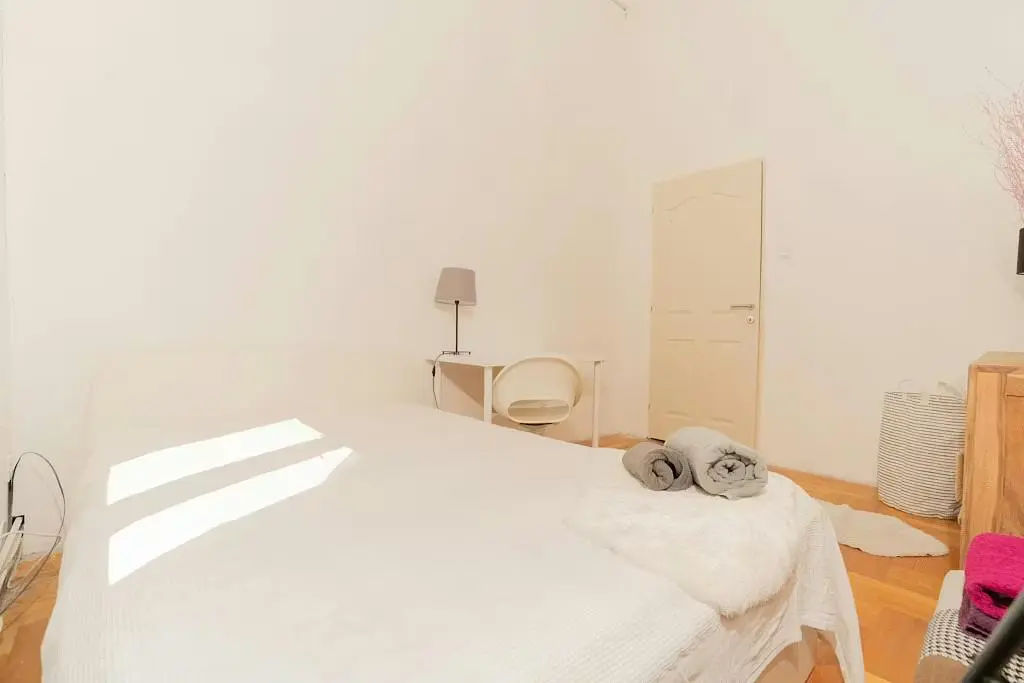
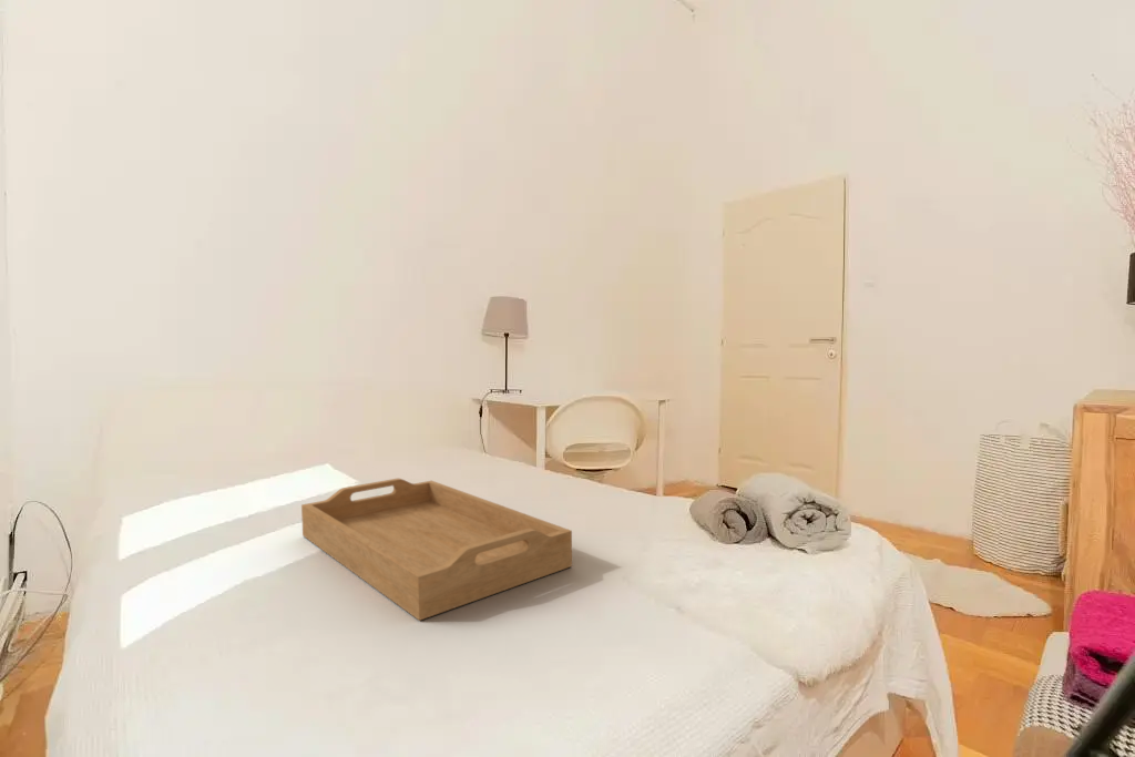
+ serving tray [300,478,573,622]
